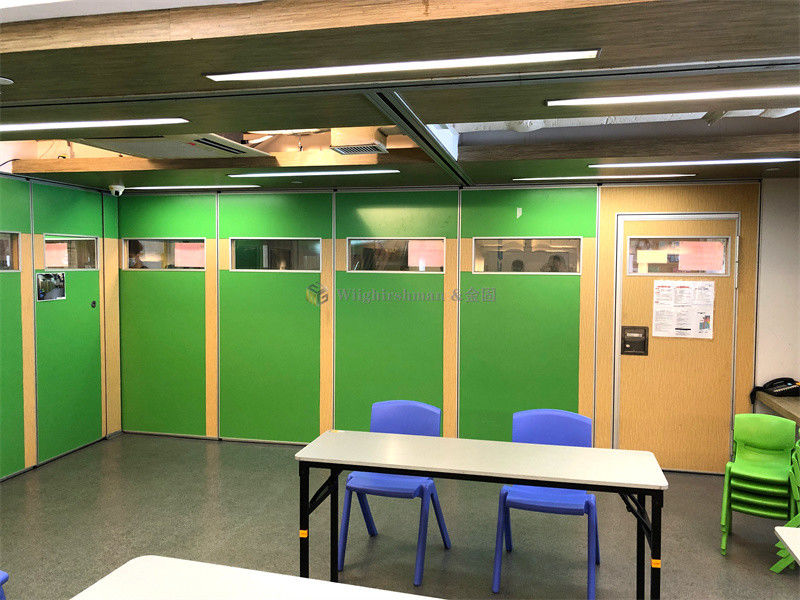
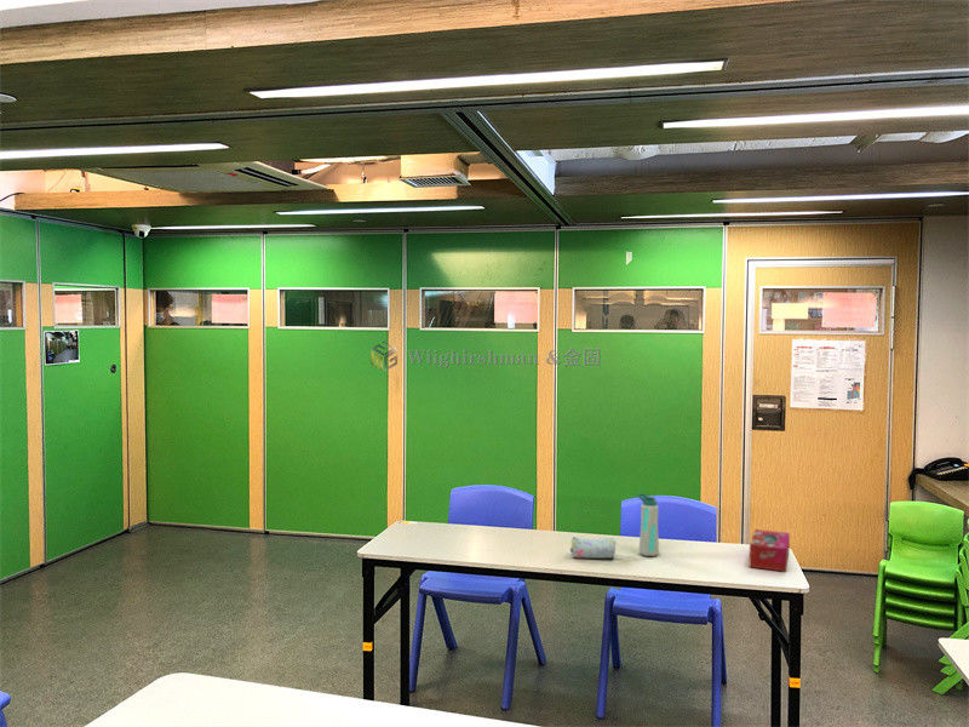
+ water bottle [636,492,660,557]
+ pencil case [569,536,618,560]
+ tissue box [749,528,791,573]
